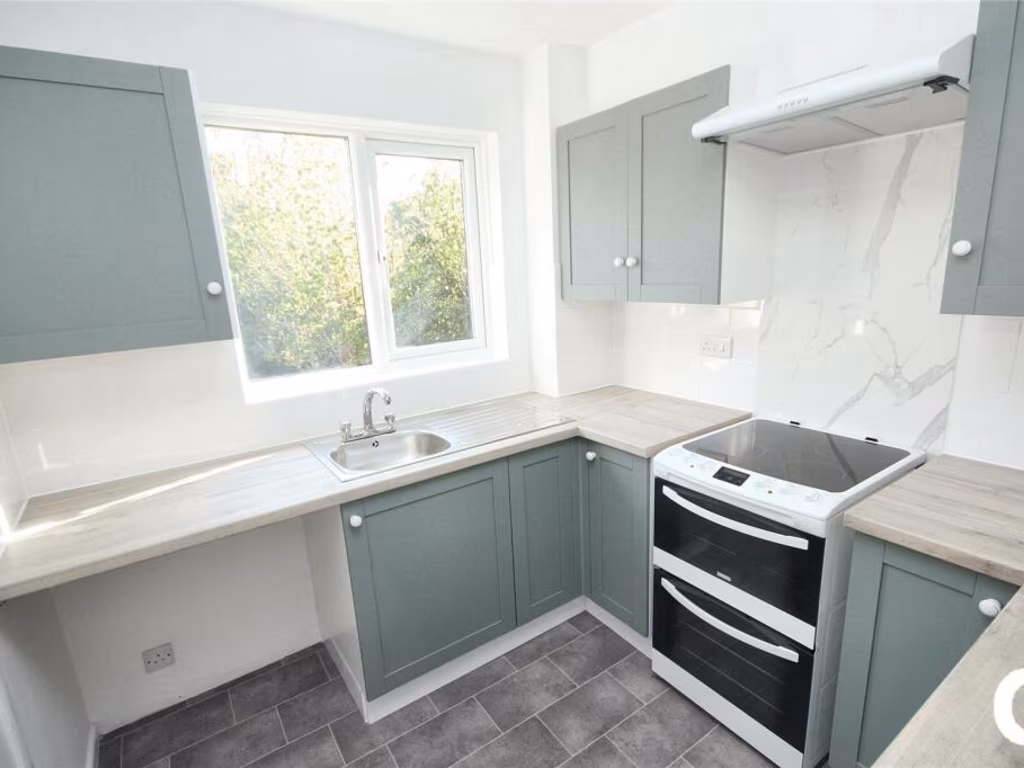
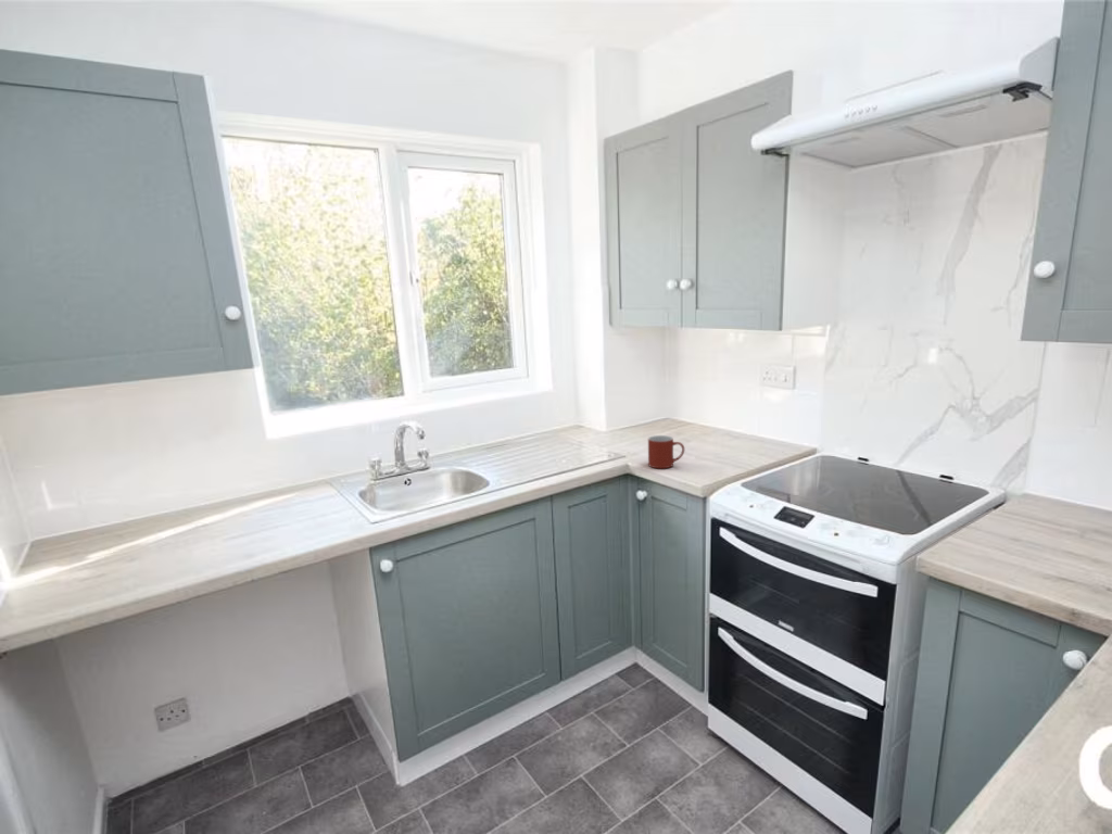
+ mug [647,434,685,469]
